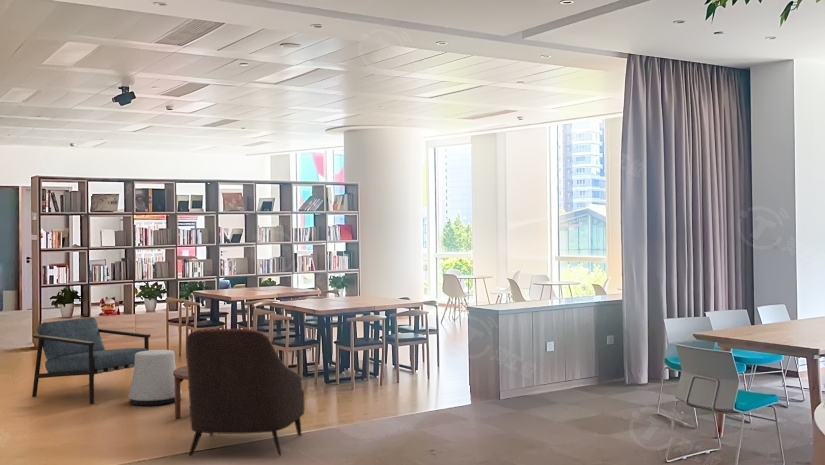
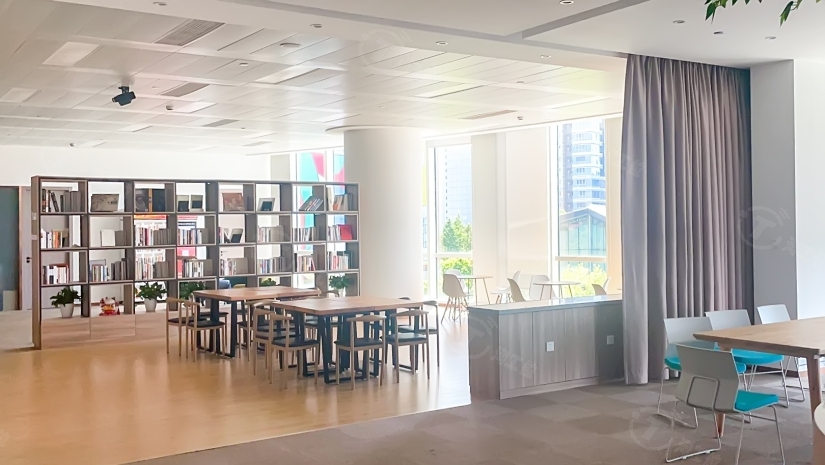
- armchair [31,316,151,405]
- armchair [185,328,305,457]
- stool [127,349,183,406]
- coffee table [173,363,288,419]
